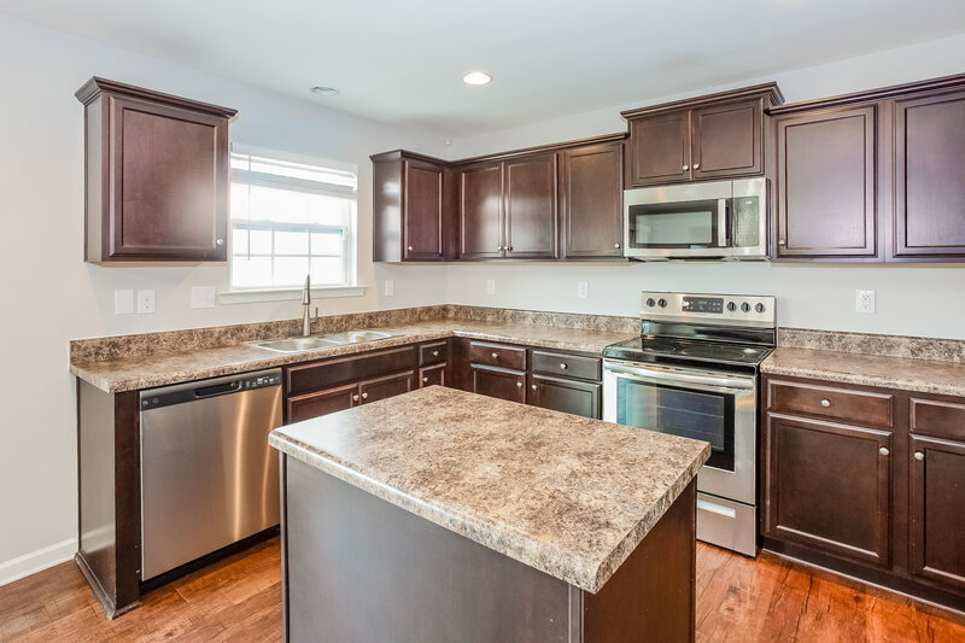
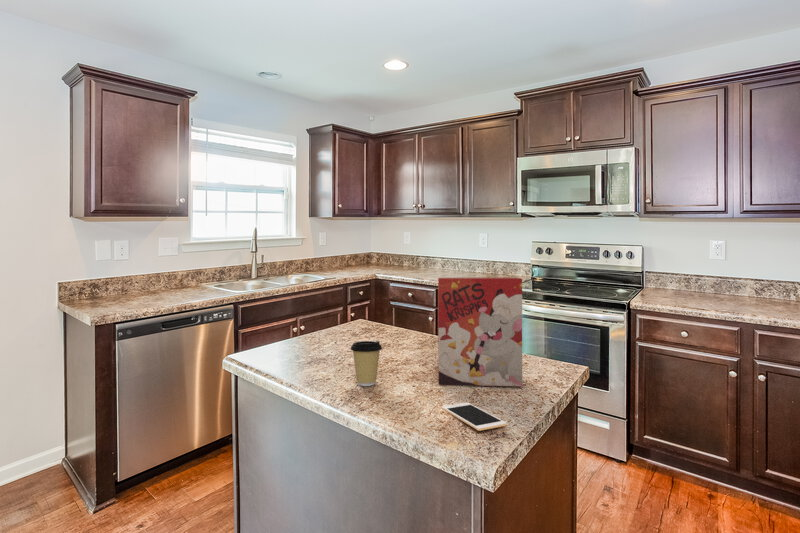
+ cereal box [437,277,523,387]
+ cell phone [441,402,508,432]
+ coffee cup [350,340,383,387]
